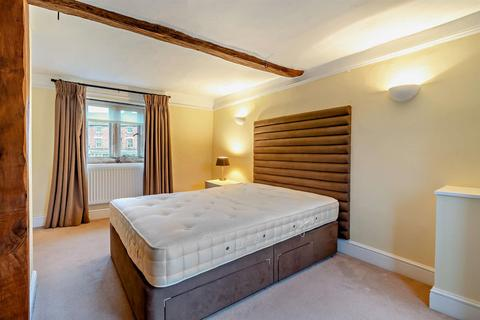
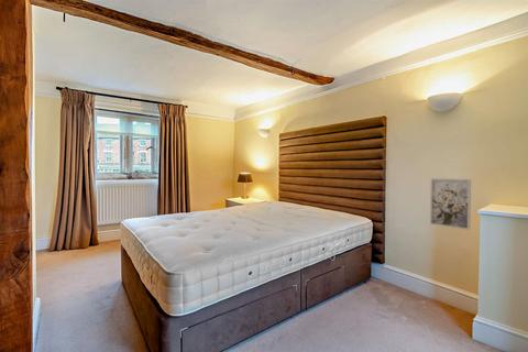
+ wall art [429,177,472,231]
